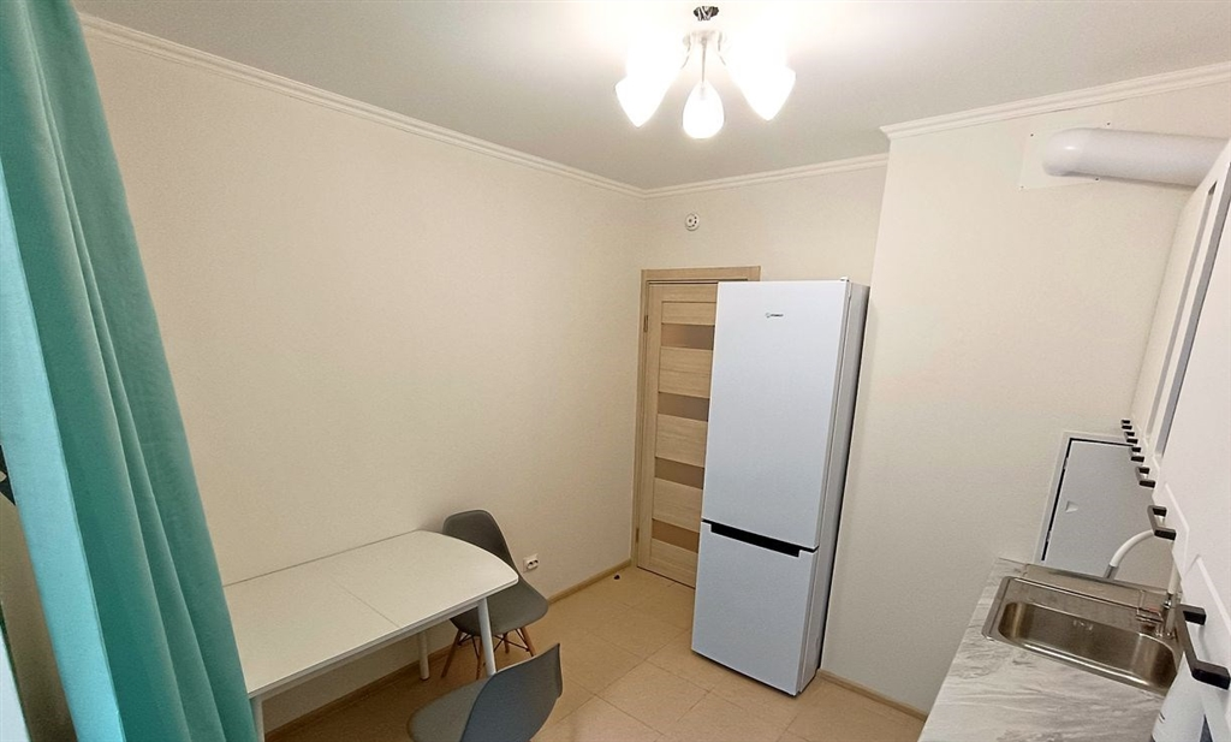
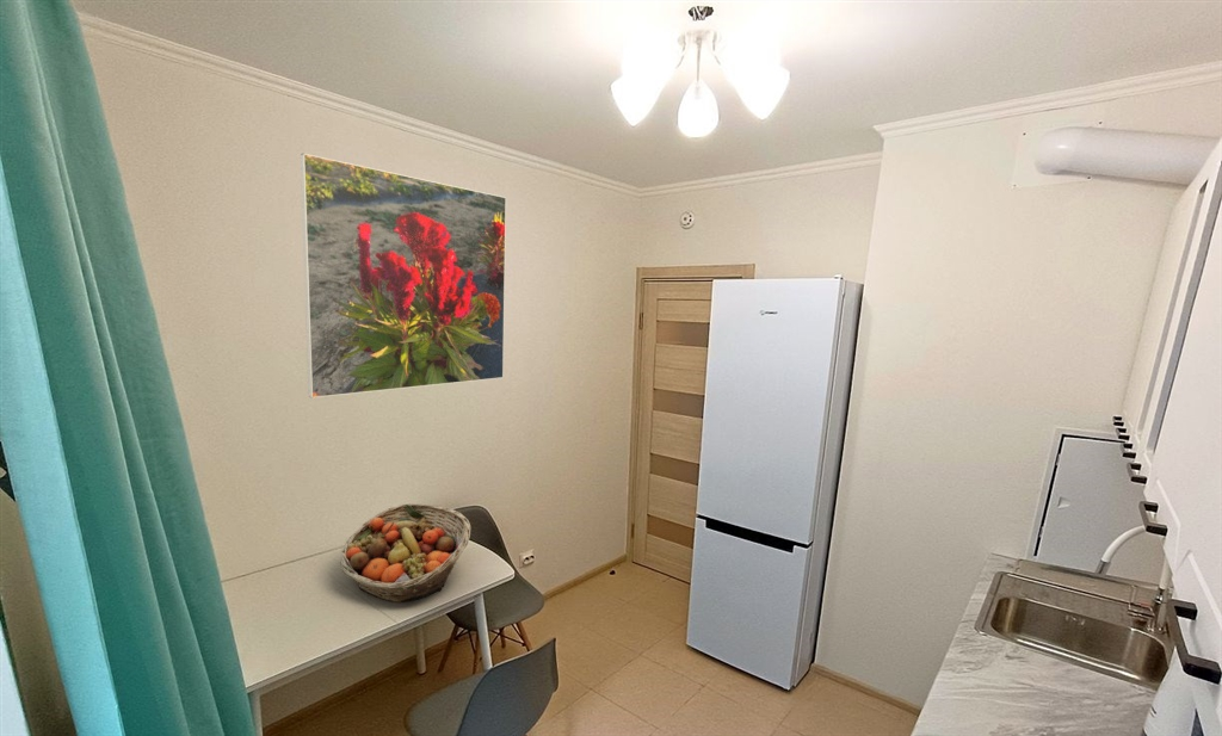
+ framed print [300,153,507,400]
+ fruit basket [339,502,471,604]
